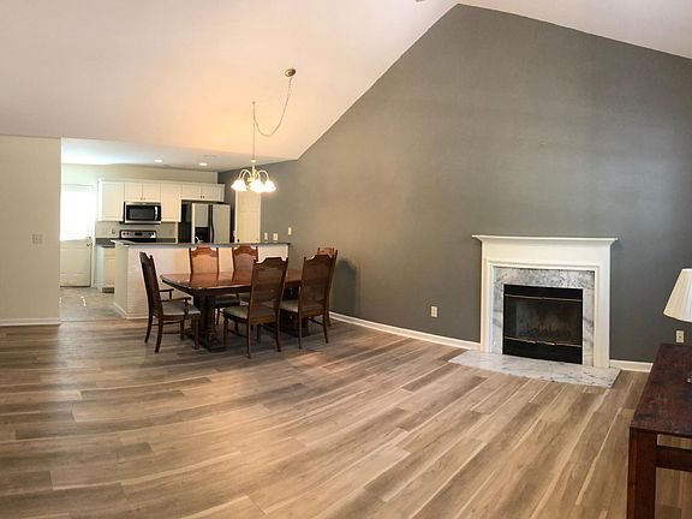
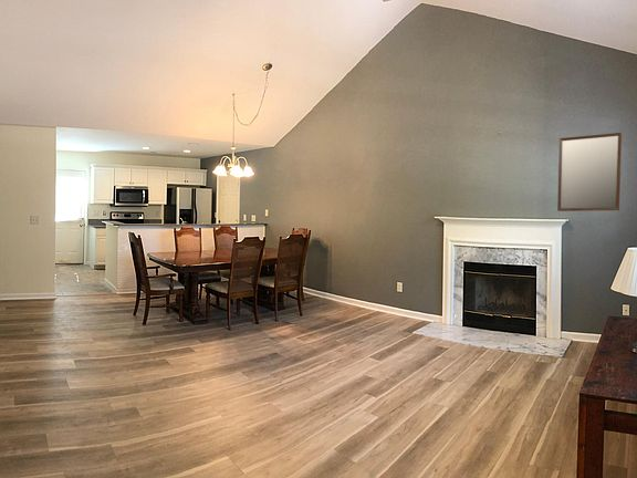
+ home mirror [556,132,623,212]
